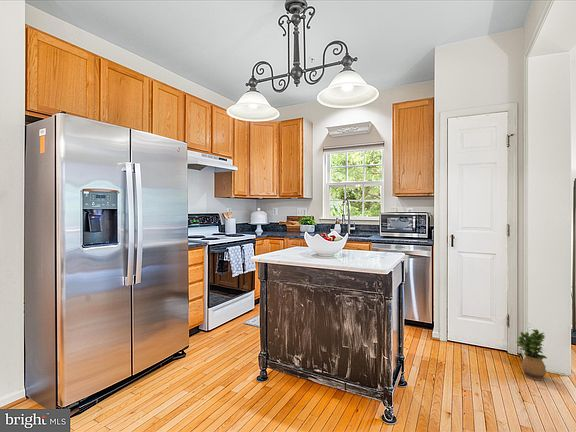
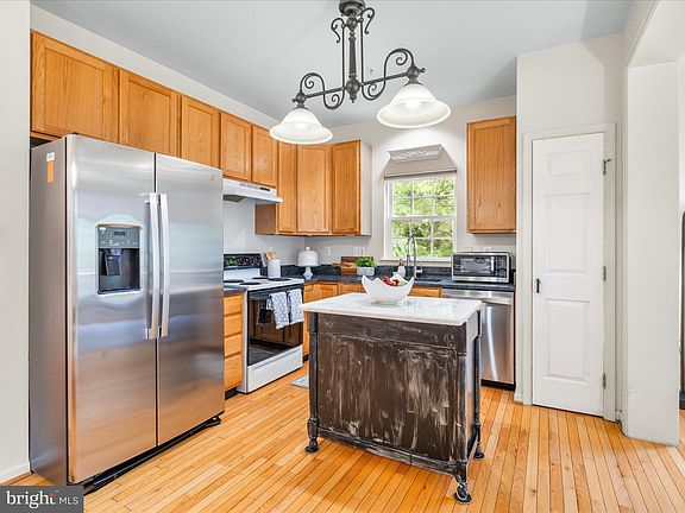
- potted plant [515,328,548,381]
